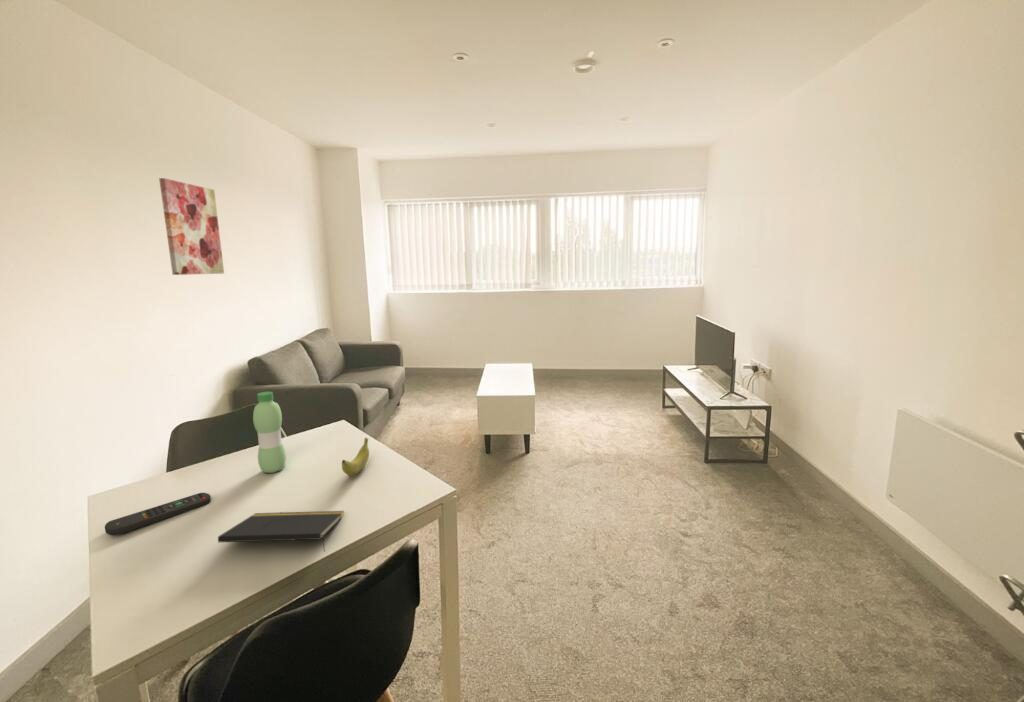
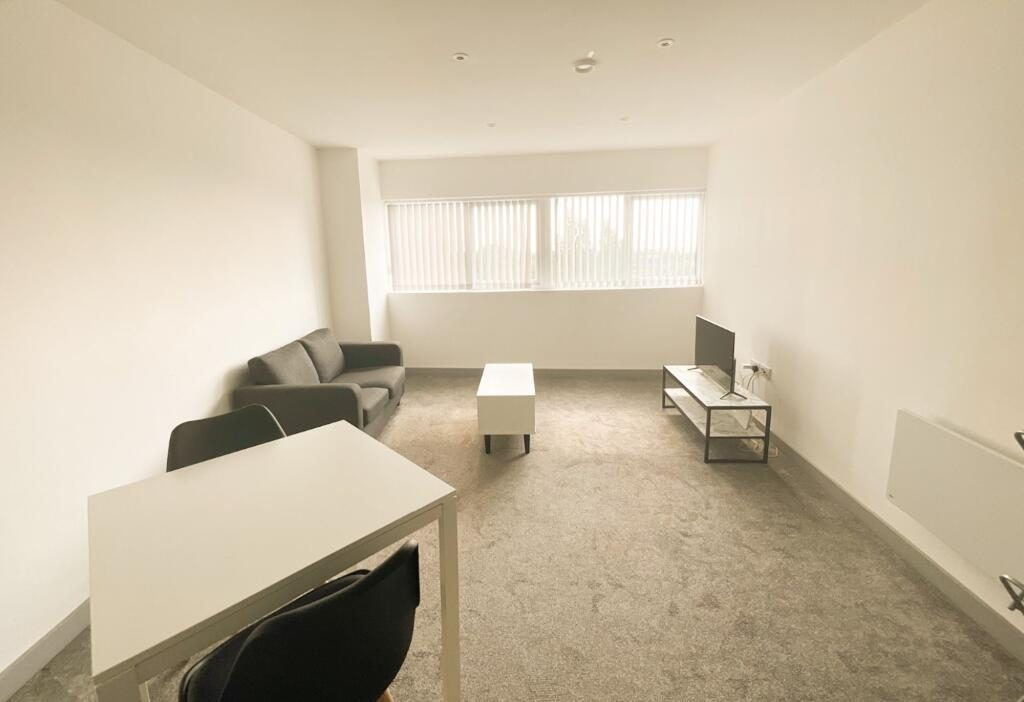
- remote control [104,492,212,537]
- banana [341,437,370,477]
- wall art [158,177,225,276]
- notepad [217,510,345,552]
- water bottle [252,391,287,474]
